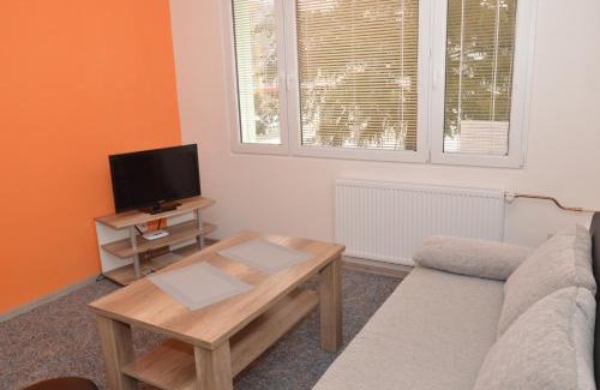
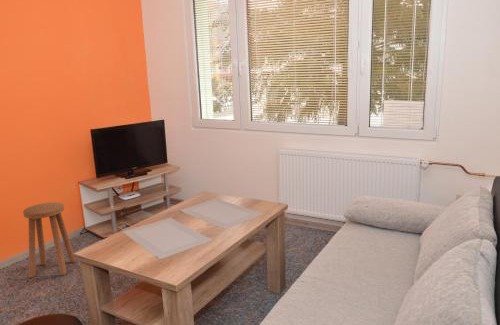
+ stool [22,201,77,279]
